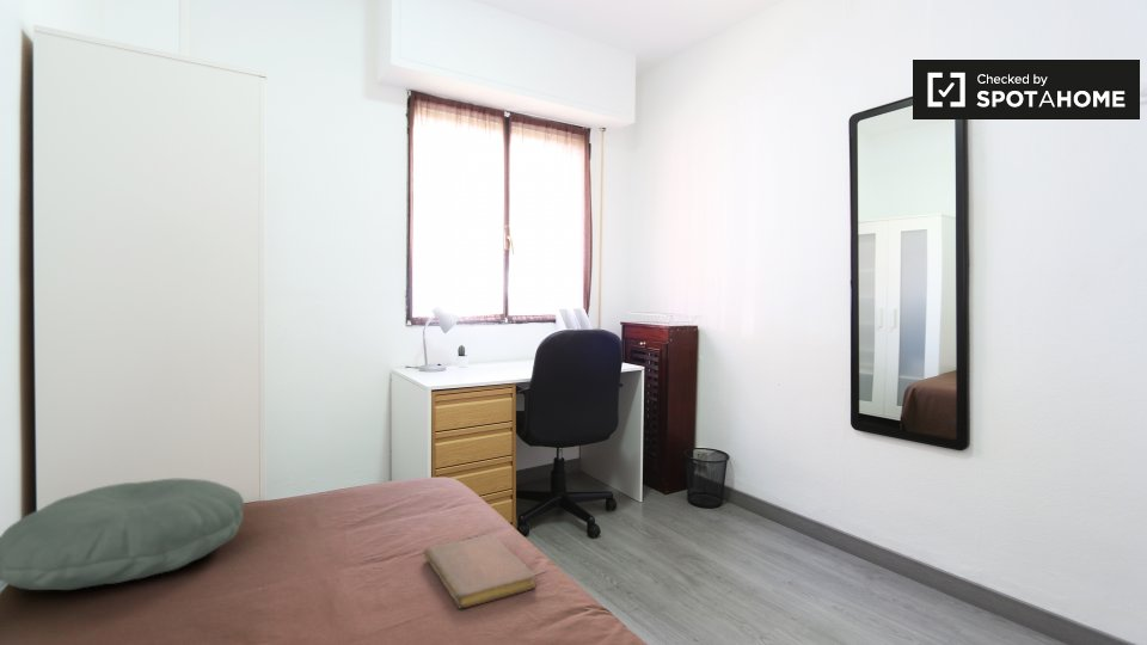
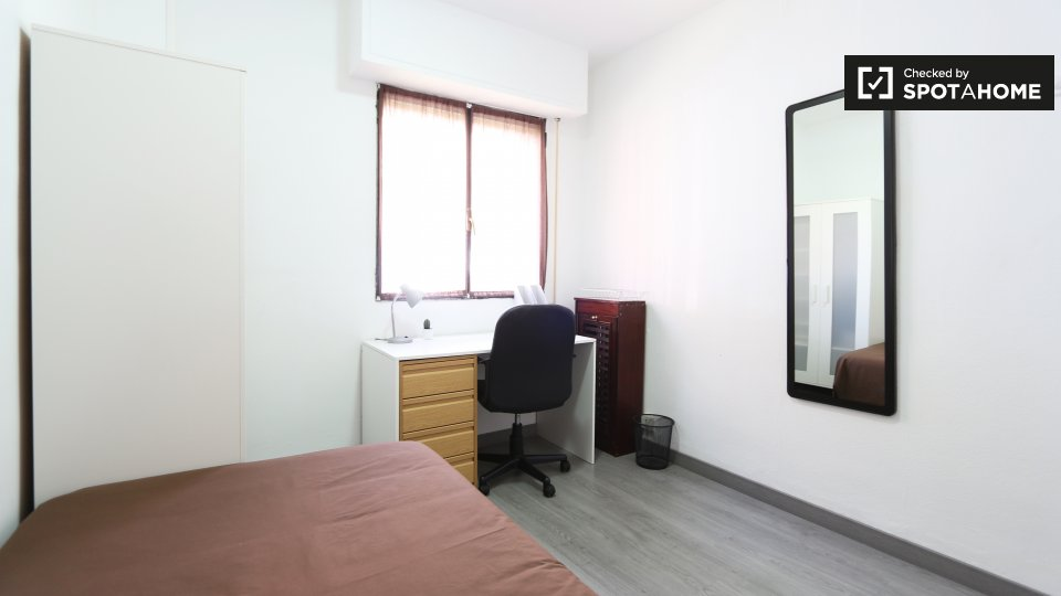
- pillow [0,478,246,591]
- notebook [423,534,538,609]
